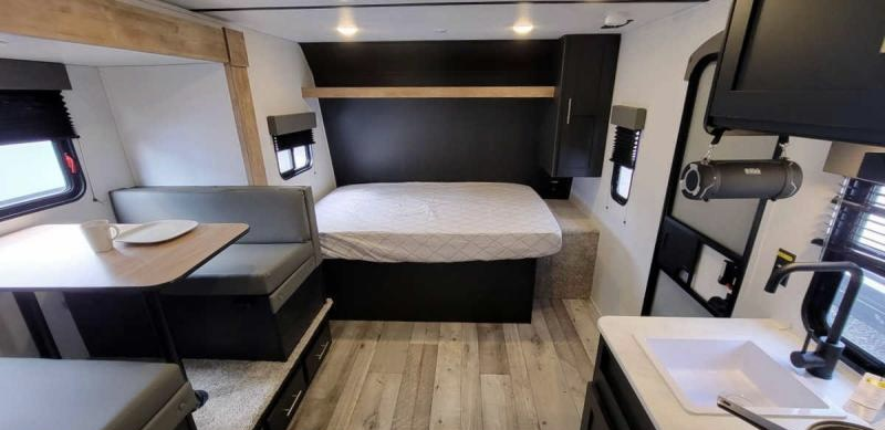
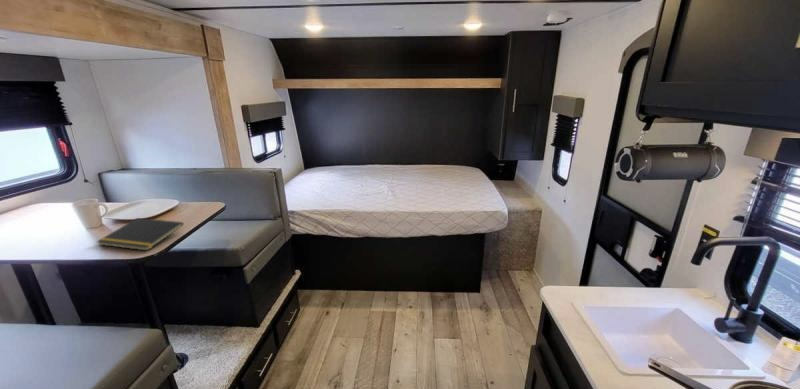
+ notepad [96,217,185,252]
